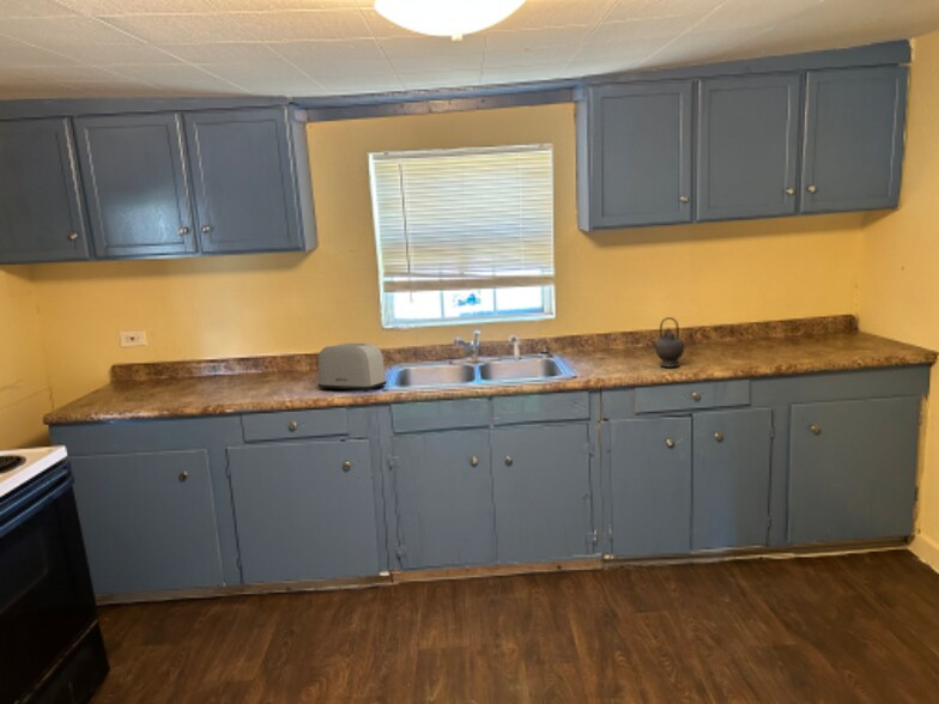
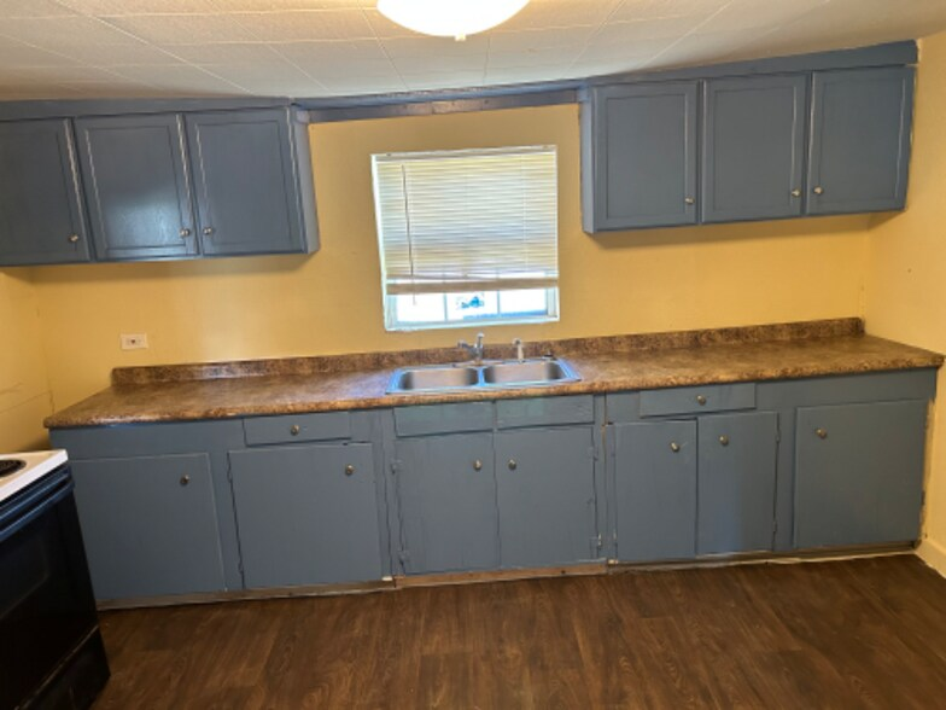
- teapot [647,316,686,369]
- toaster [317,341,388,393]
